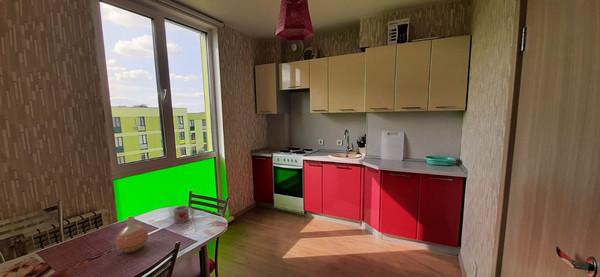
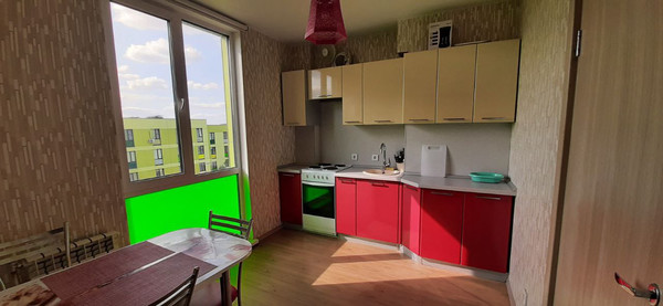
- vase [115,215,149,254]
- mug [173,204,195,224]
